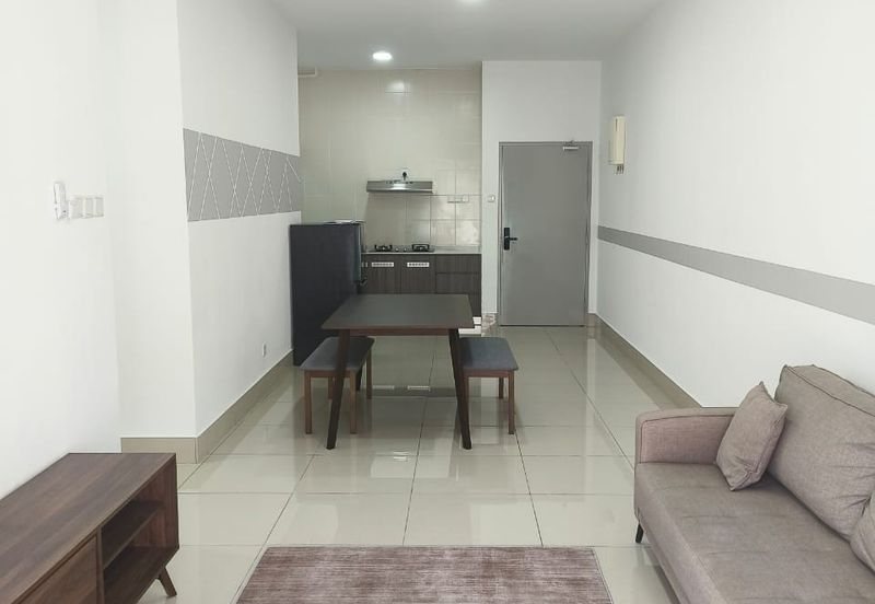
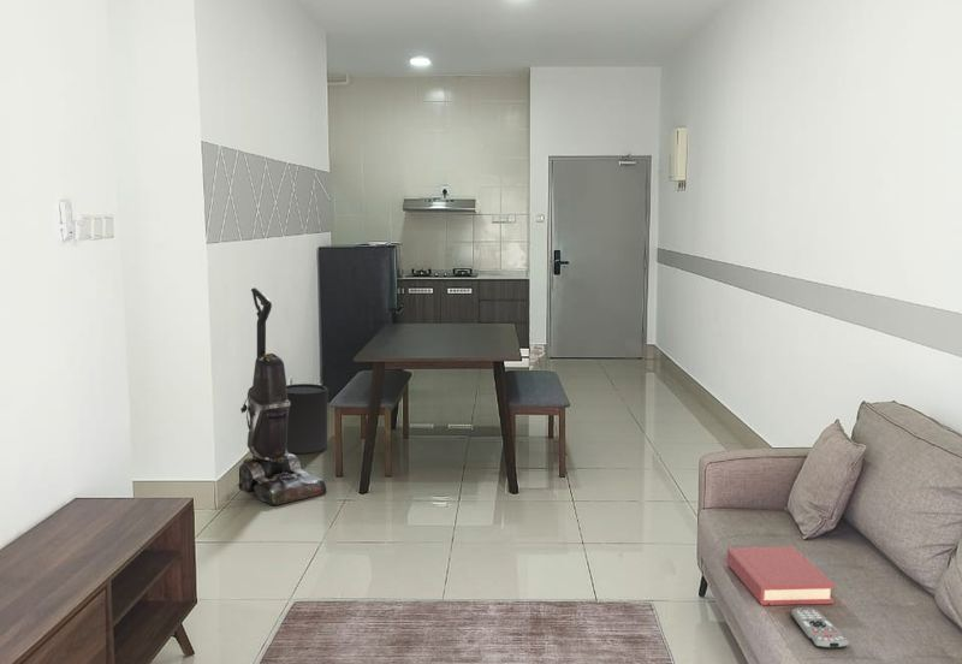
+ remote control [790,606,850,650]
+ trash can [286,383,328,455]
+ hardback book [726,545,836,606]
+ vacuum cleaner [237,286,327,506]
